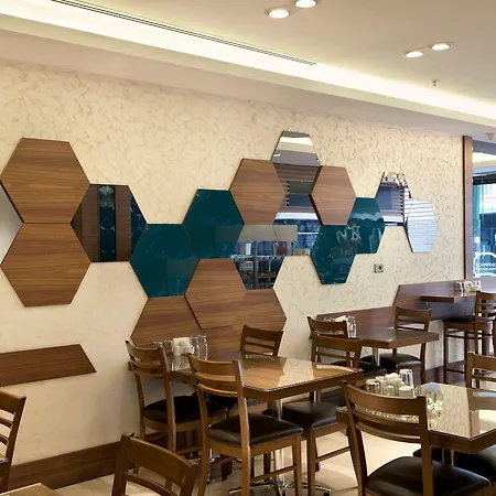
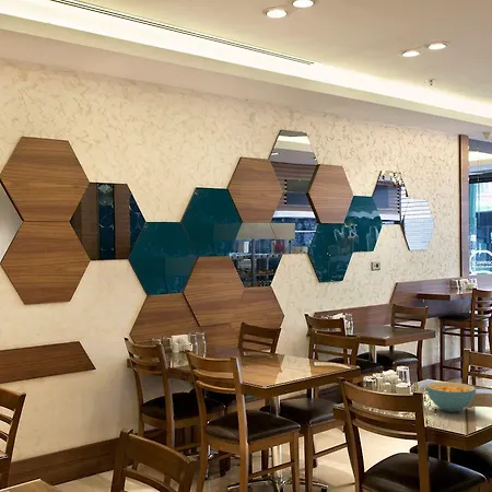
+ cereal bowl [425,382,477,413]
